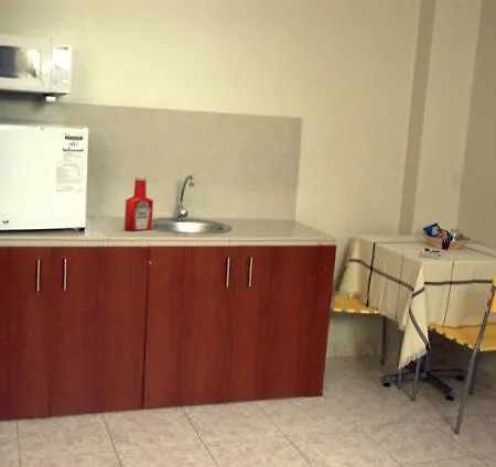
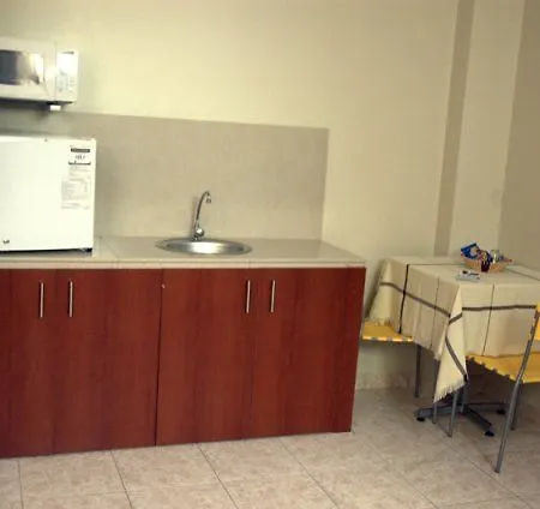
- soap bottle [123,175,154,231]
